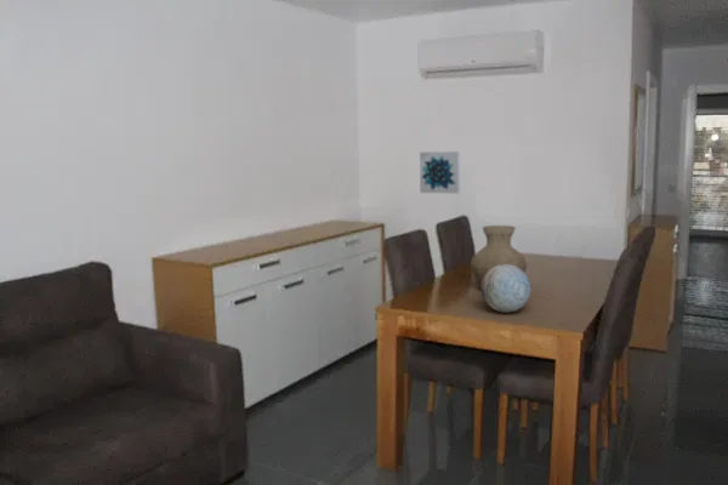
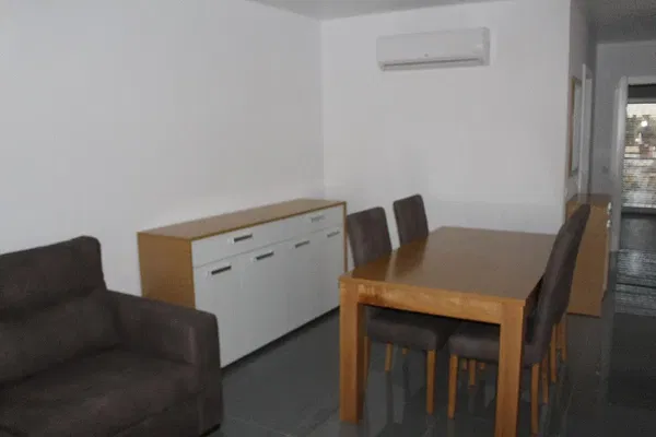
- decorative orb [480,264,531,314]
- wall art [419,150,461,195]
- vase [470,224,528,292]
